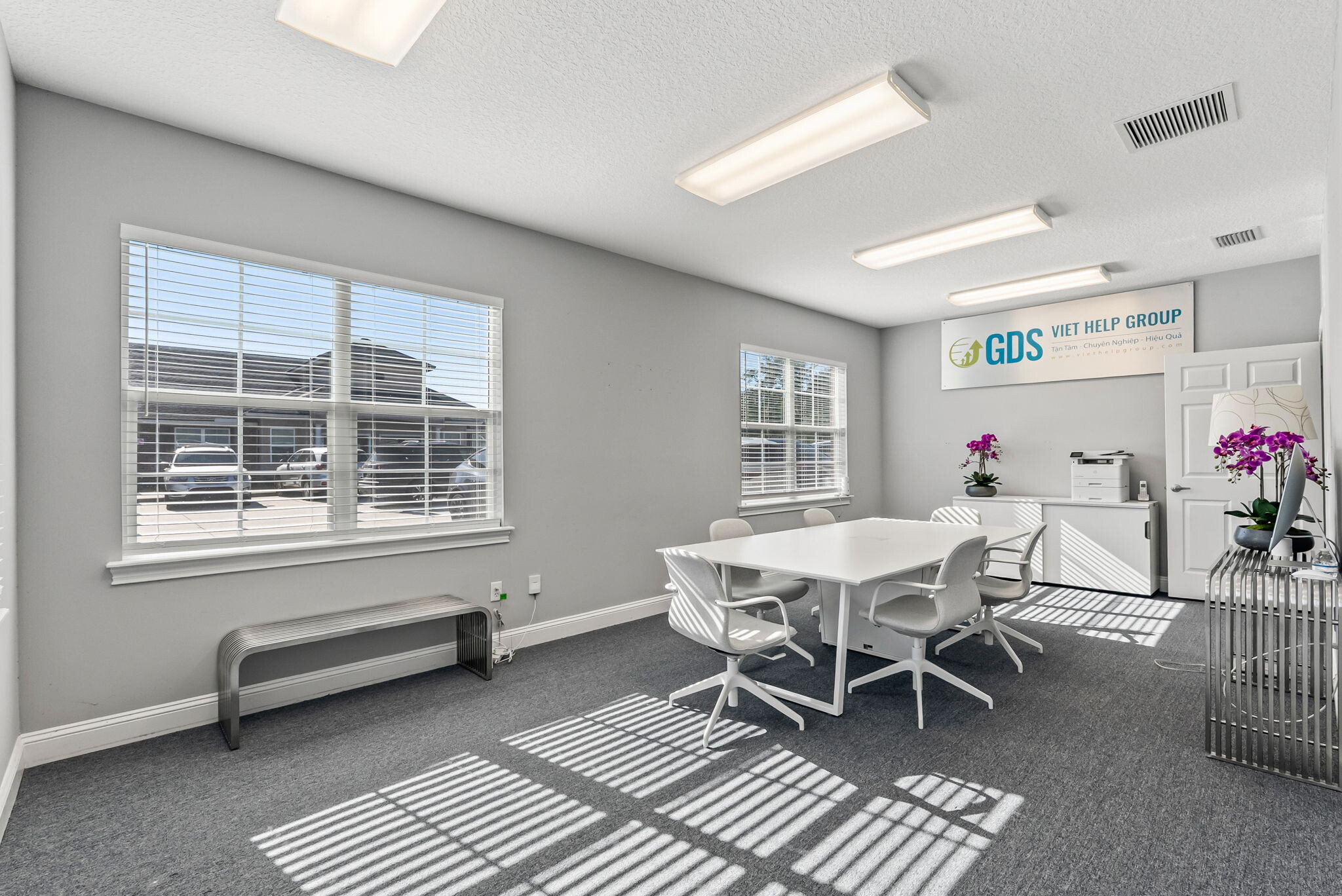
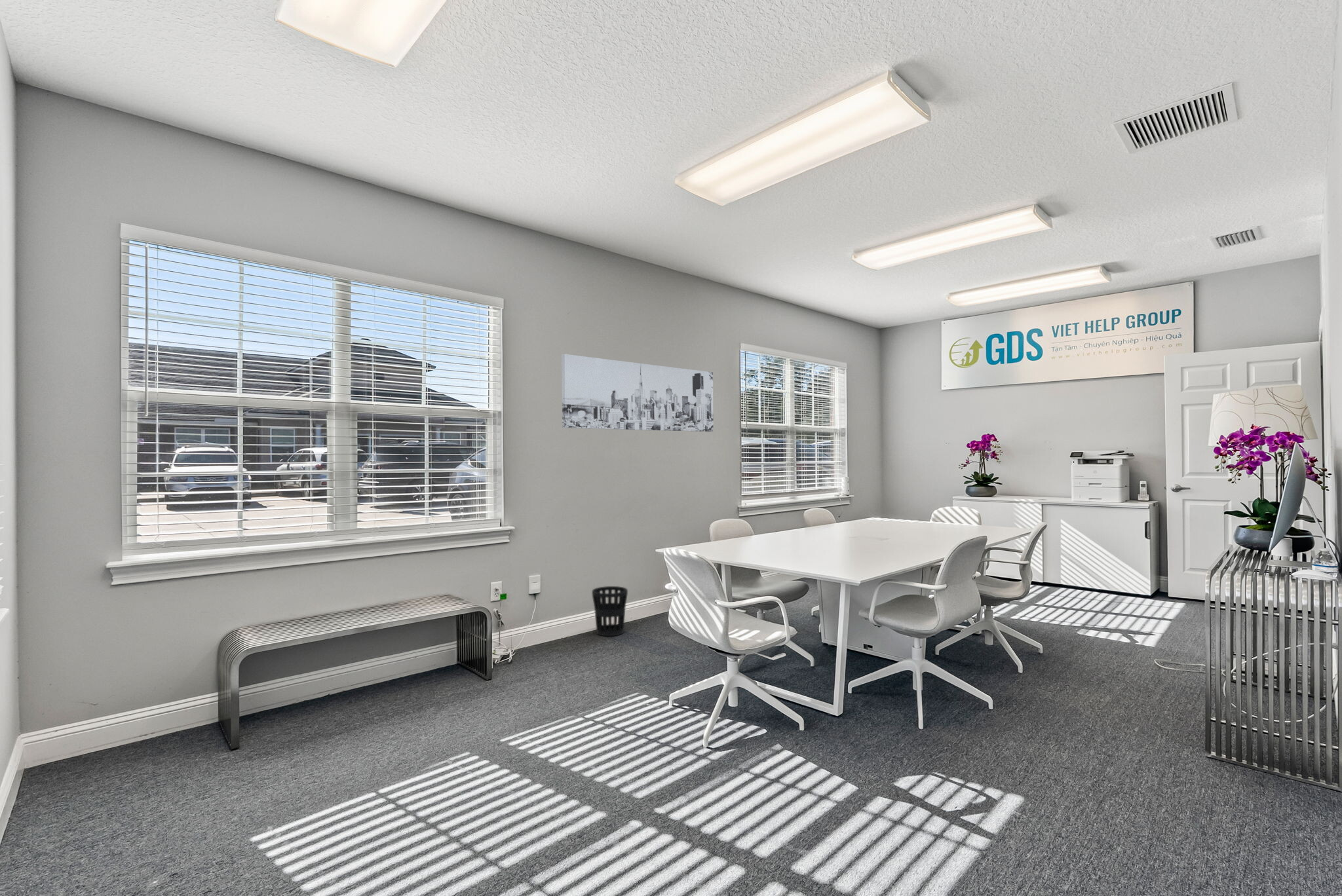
+ wastebasket [591,586,628,637]
+ wall art [561,354,714,432]
